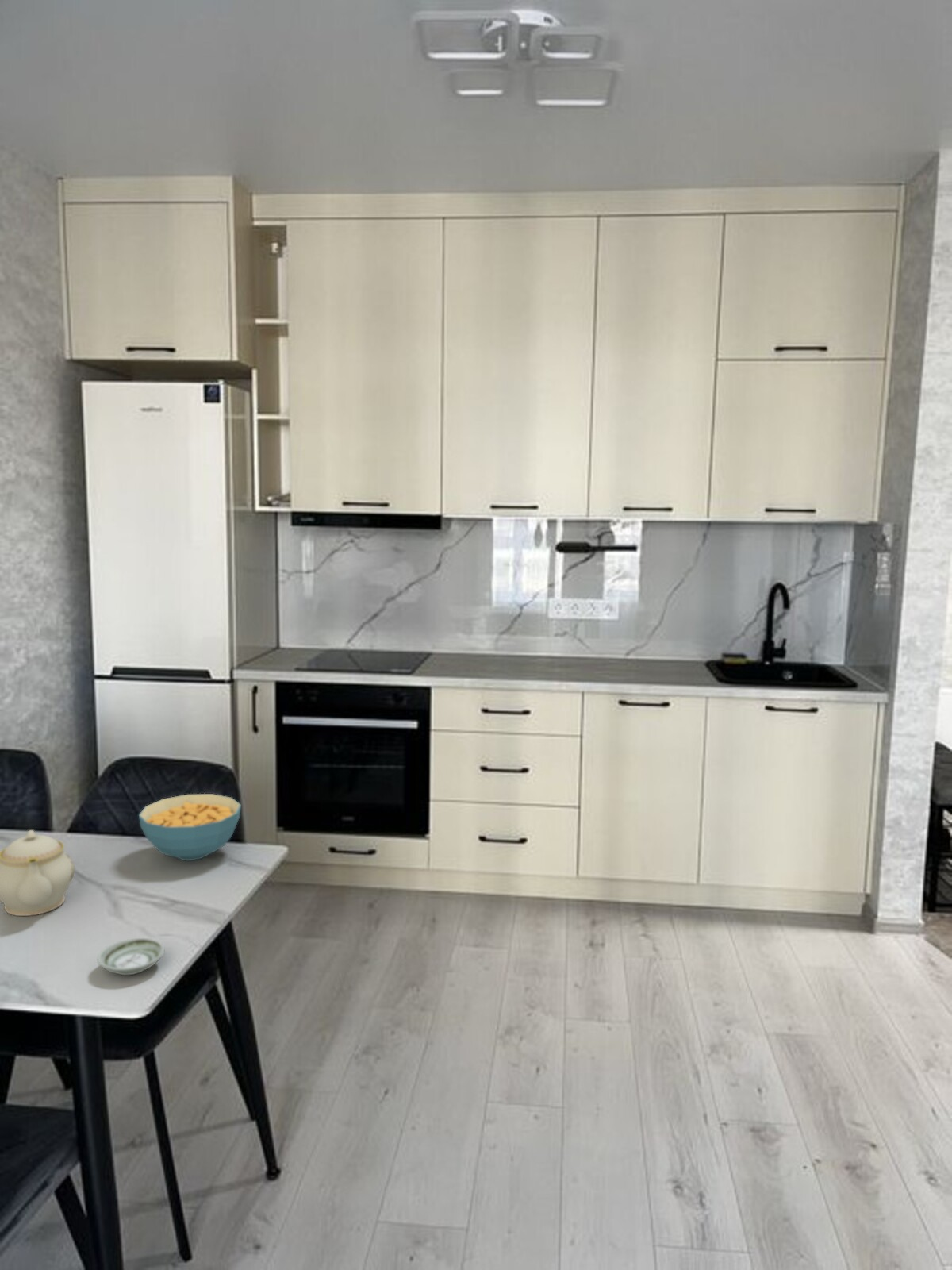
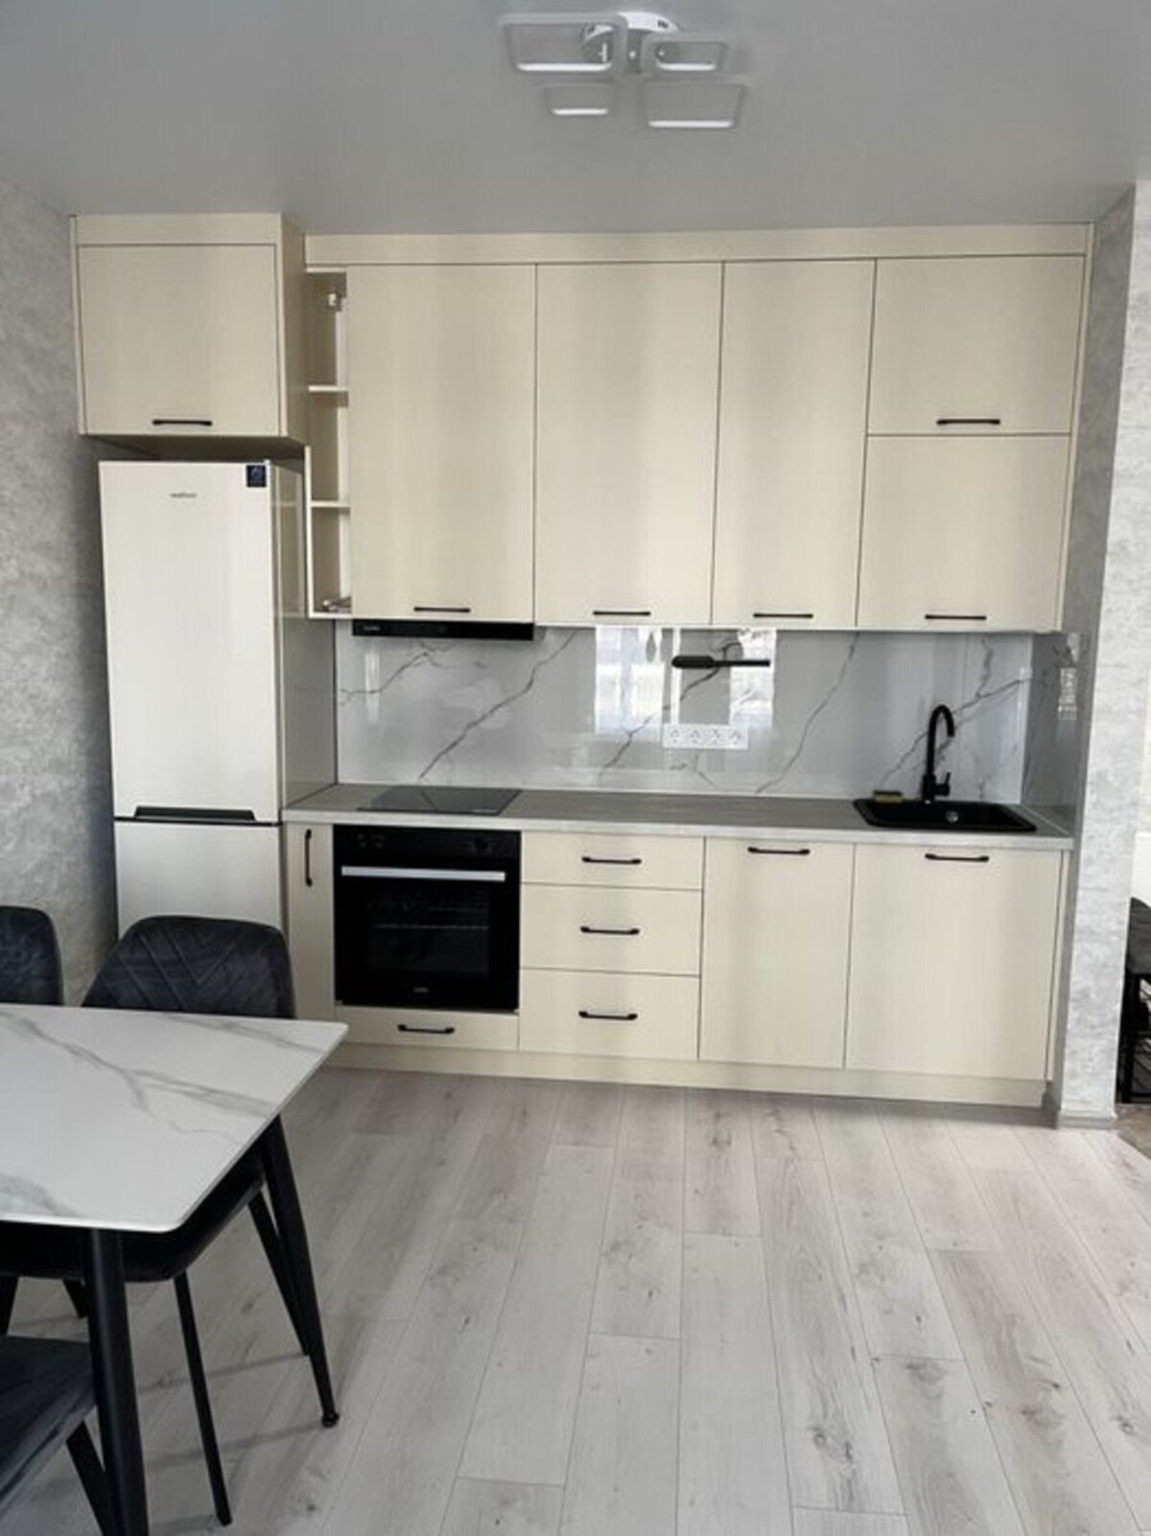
- saucer [97,937,165,976]
- teapot [0,829,75,917]
- cereal bowl [138,793,242,861]
